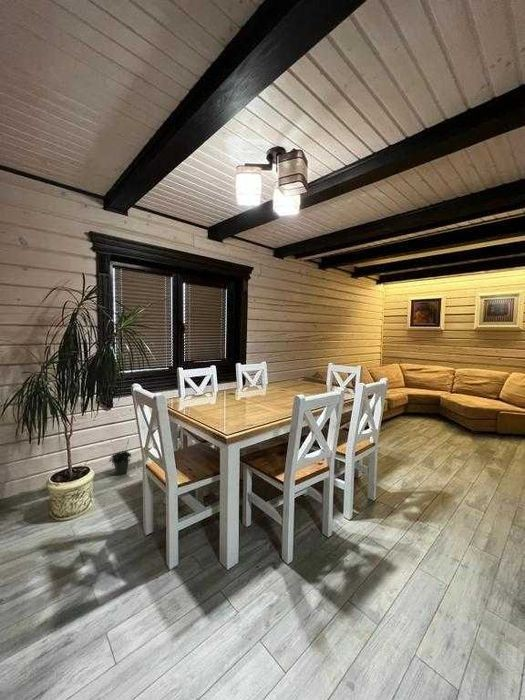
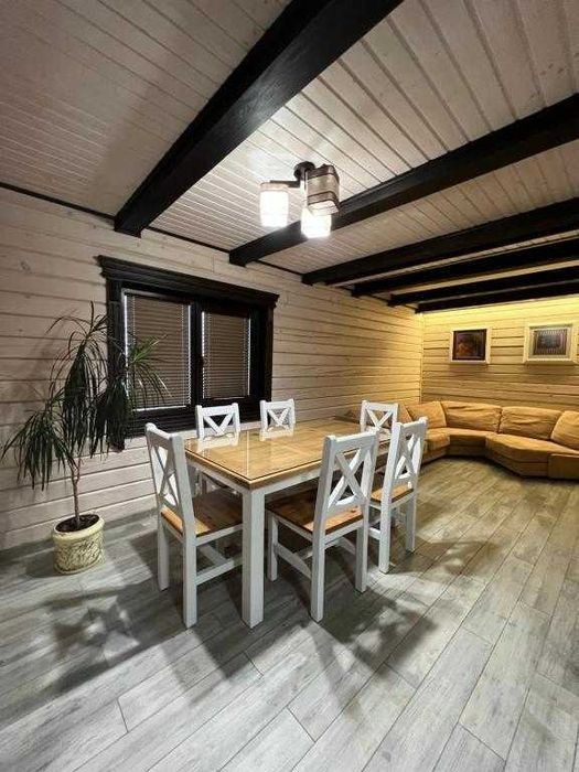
- potted plant [108,439,133,477]
